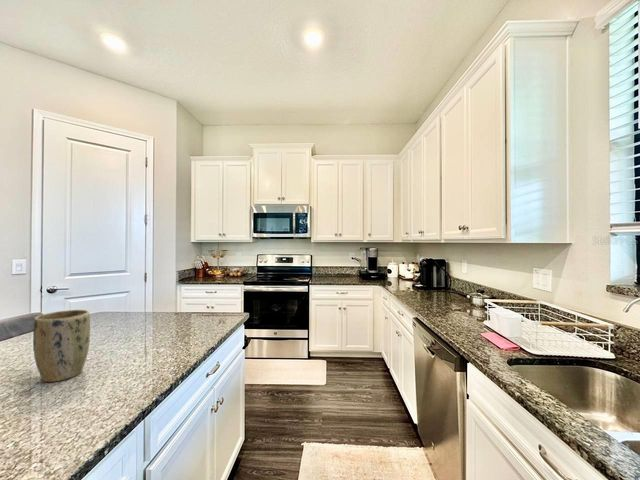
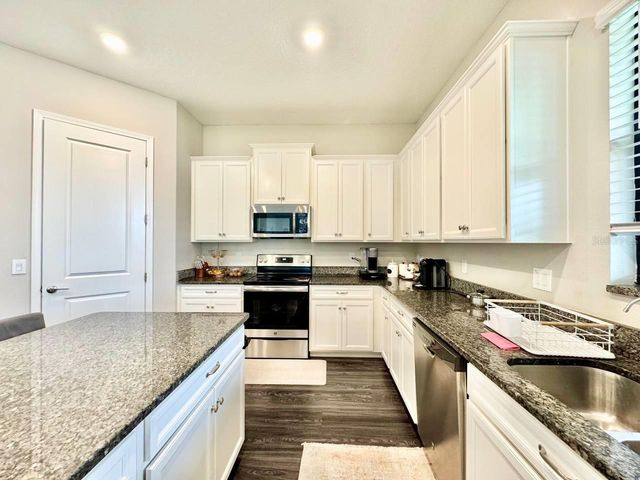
- plant pot [32,309,91,383]
